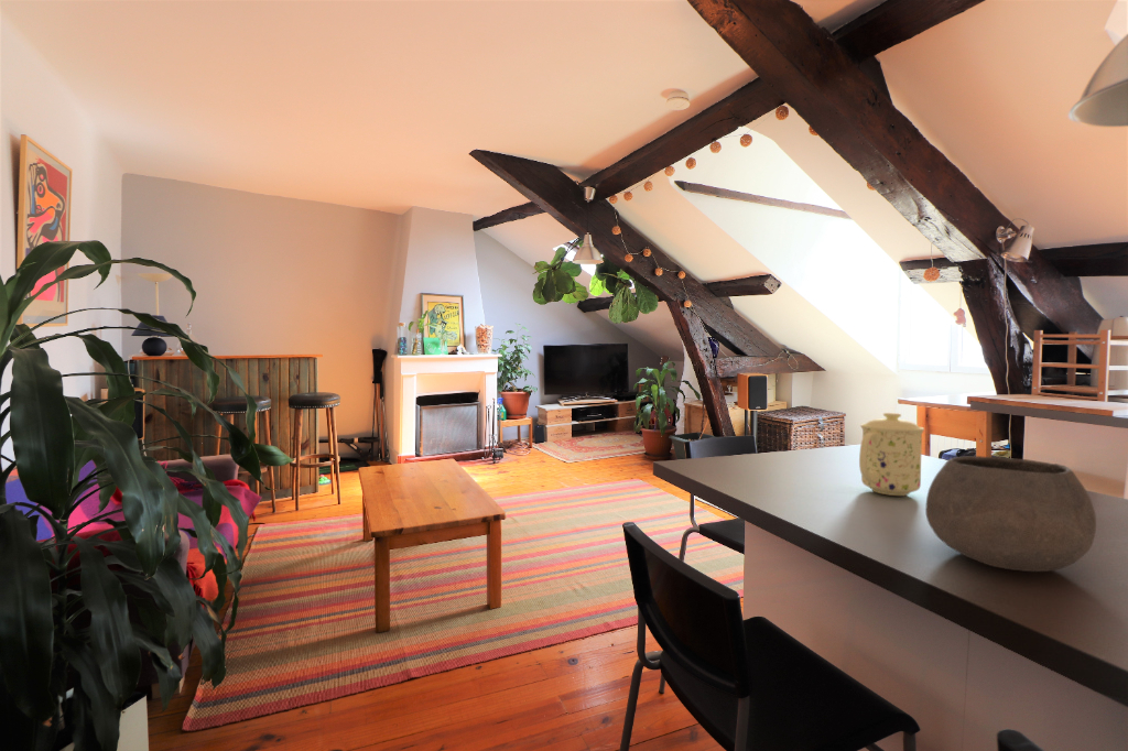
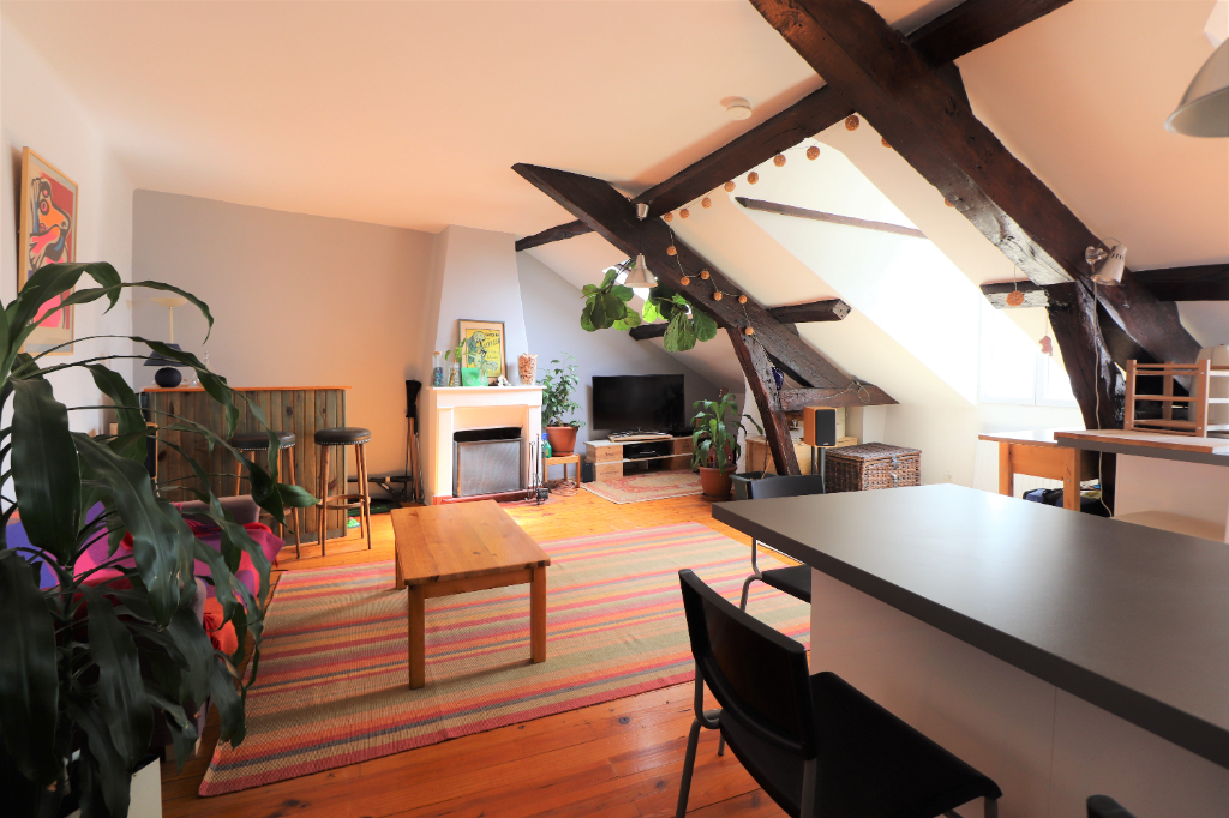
- bowl [924,455,1097,573]
- mug [858,412,925,497]
